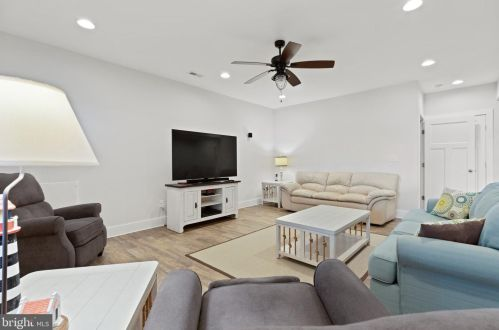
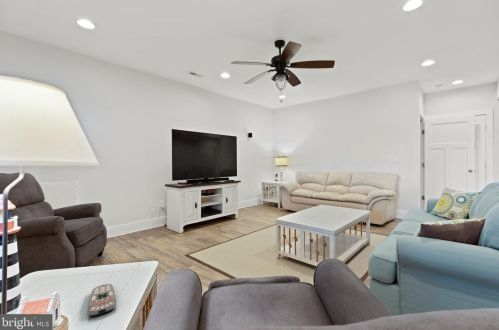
+ remote control [87,283,117,317]
